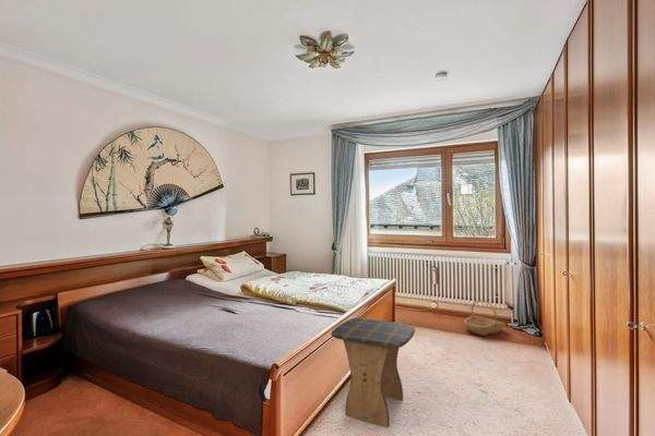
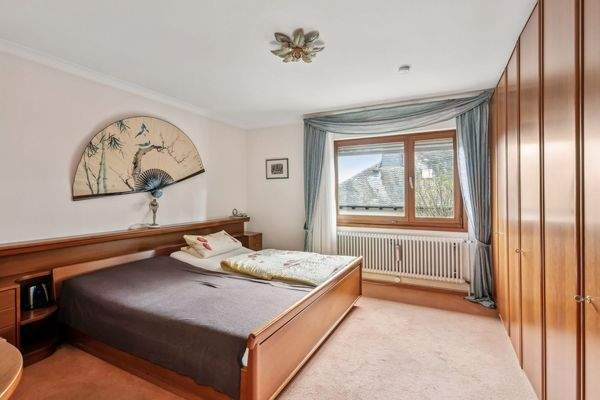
- stool [330,317,416,428]
- basket [463,299,505,337]
